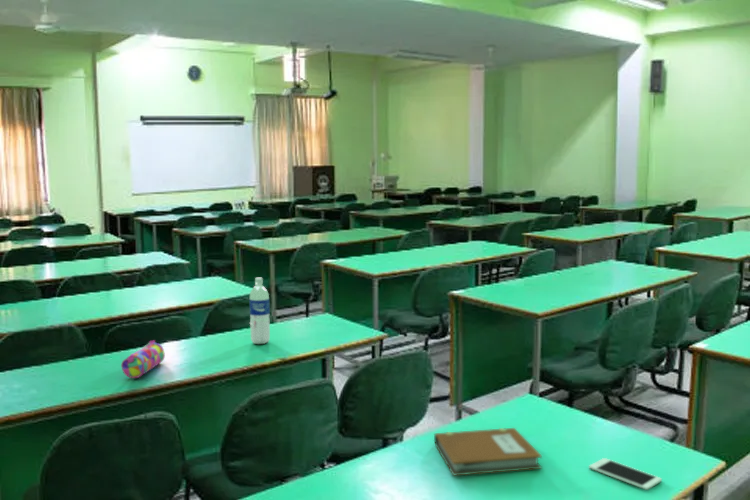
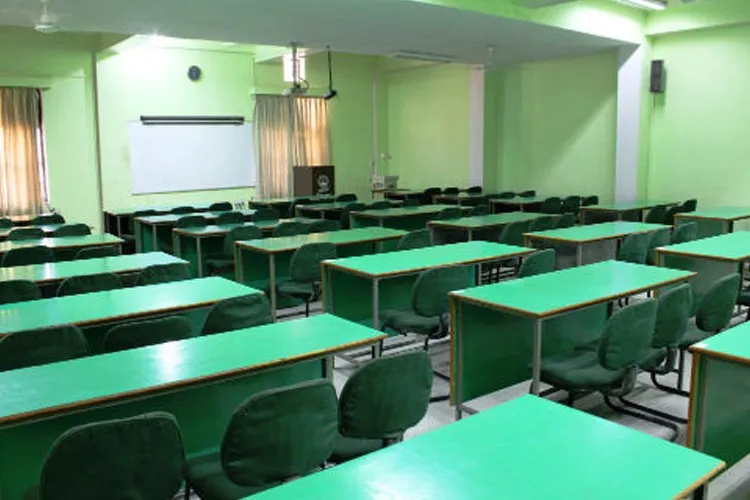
- pencil case [120,339,166,379]
- notebook [433,427,543,477]
- water bottle [249,277,271,345]
- cell phone [588,457,663,491]
